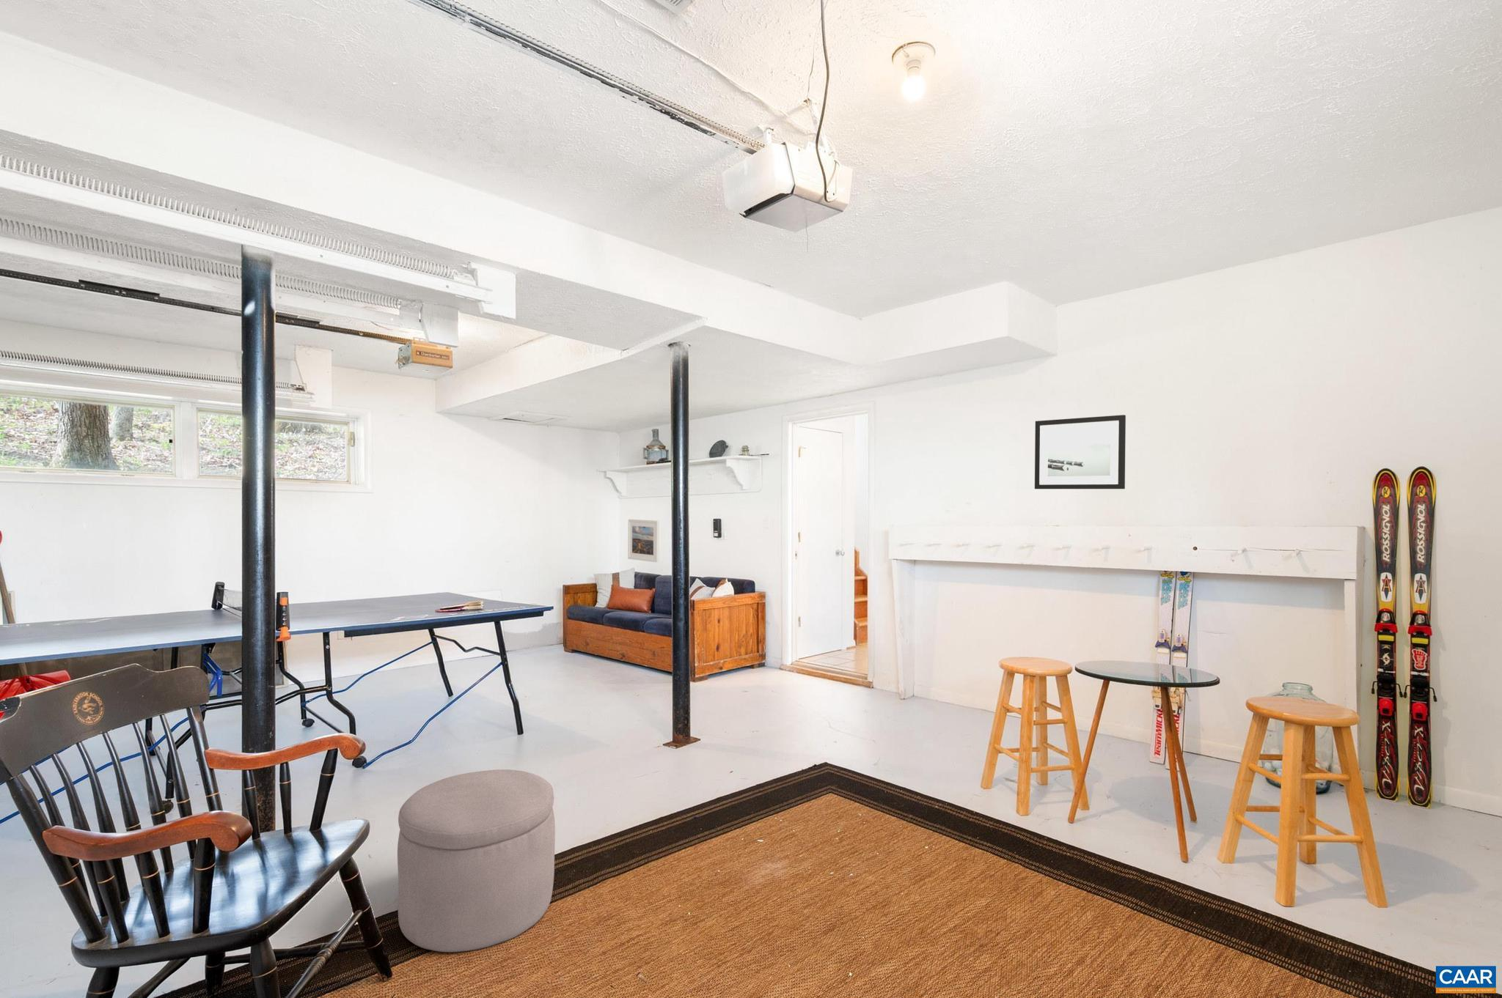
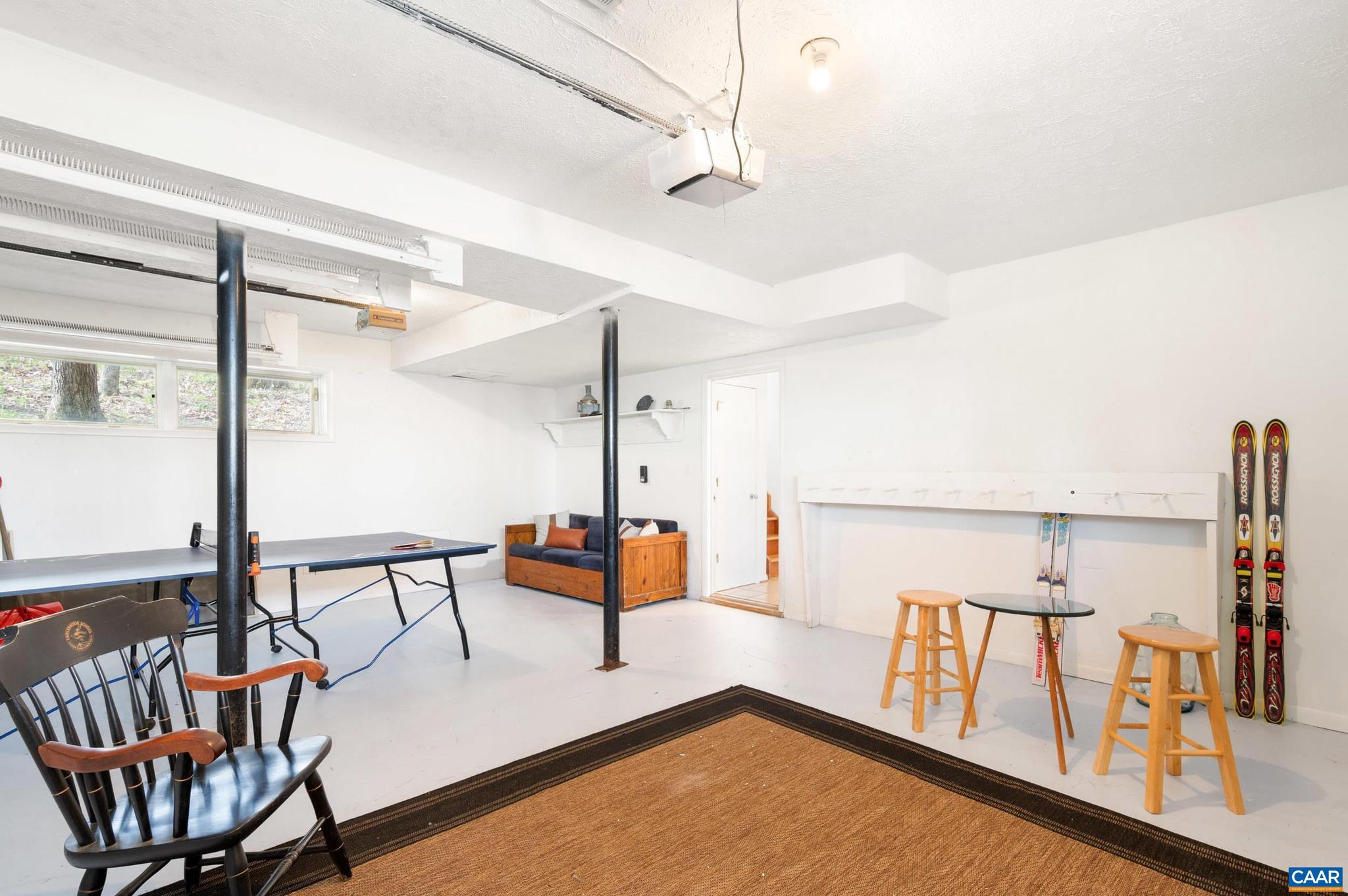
- wall art [1034,414,1126,489]
- ottoman [397,769,556,953]
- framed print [627,519,660,562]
